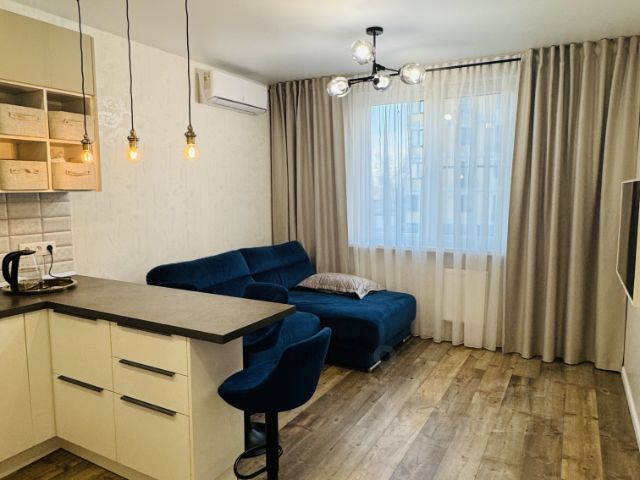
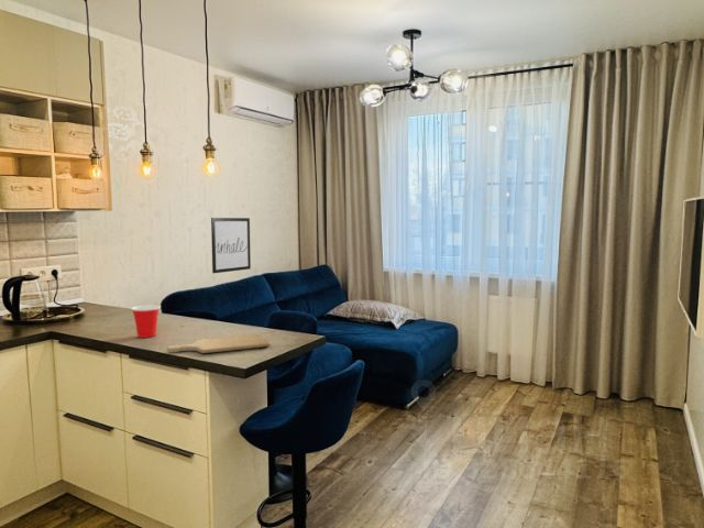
+ wall art [210,217,252,274]
+ cup [130,304,162,339]
+ chopping board [166,333,271,354]
